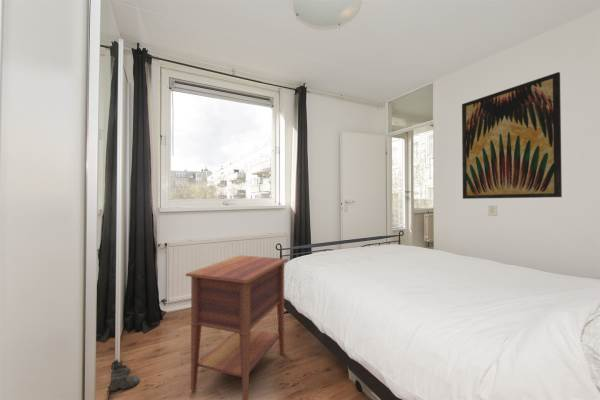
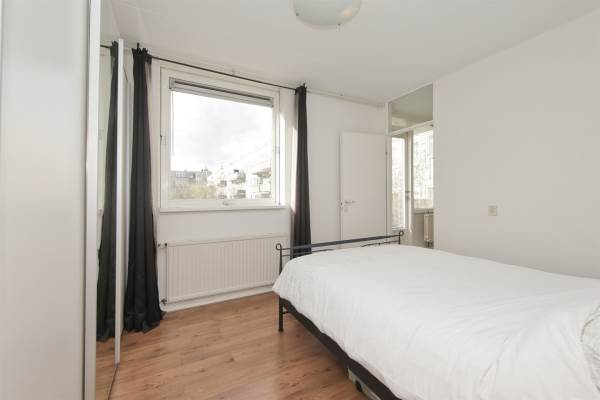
- wall art [461,71,563,200]
- boots [108,358,141,395]
- nightstand [184,254,289,400]
